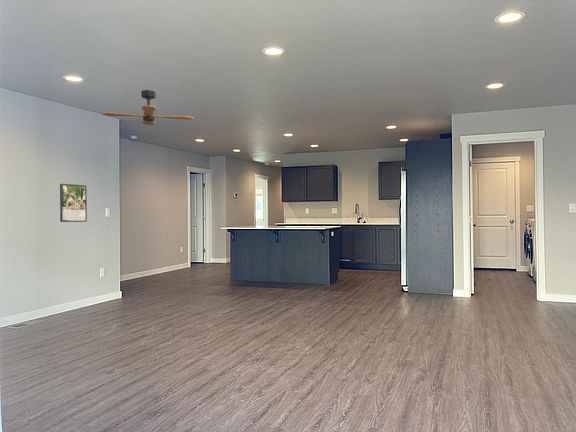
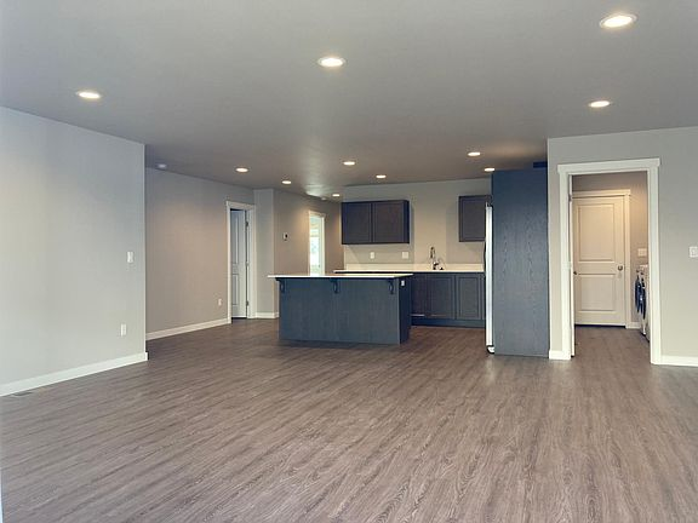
- ceiling fan [100,89,195,126]
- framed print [59,183,88,223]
